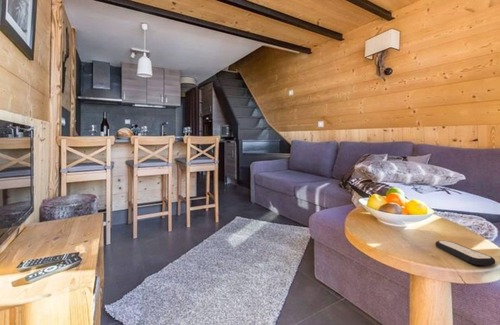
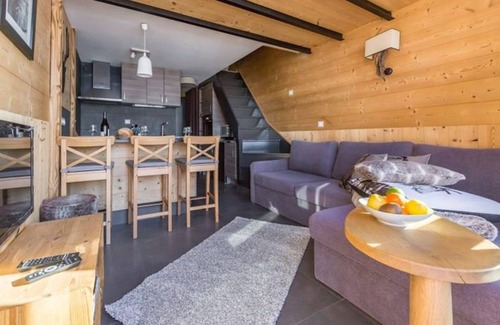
- remote control [434,240,496,266]
